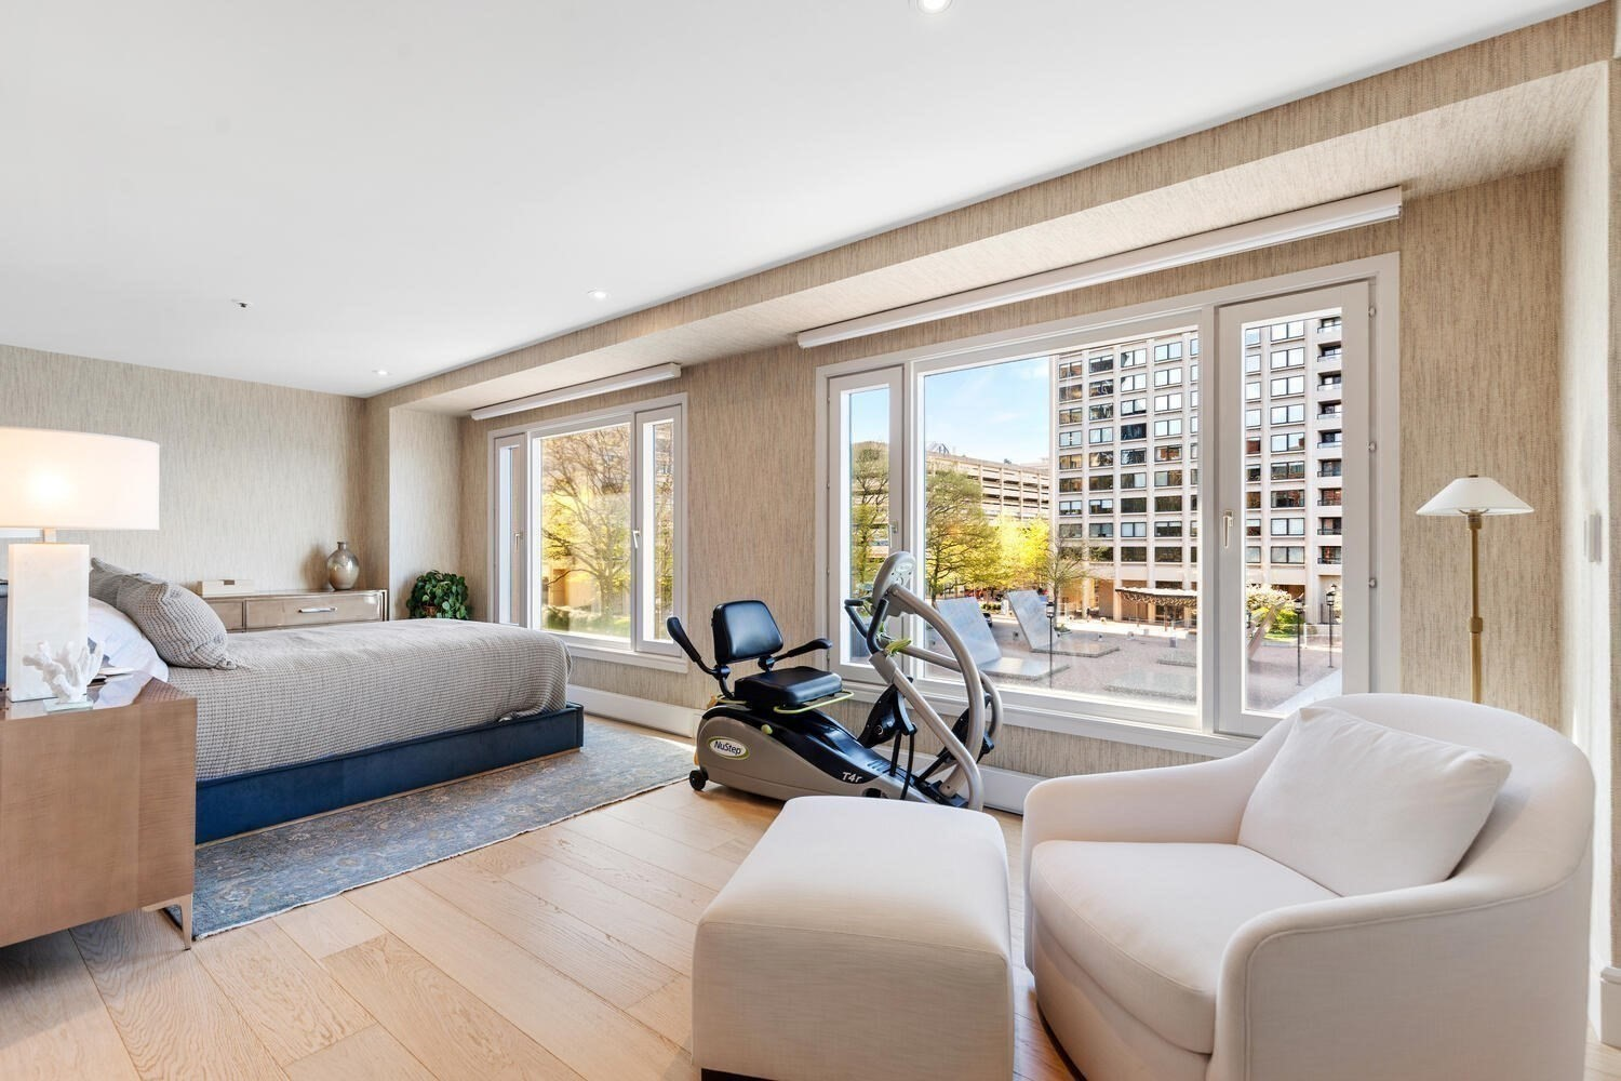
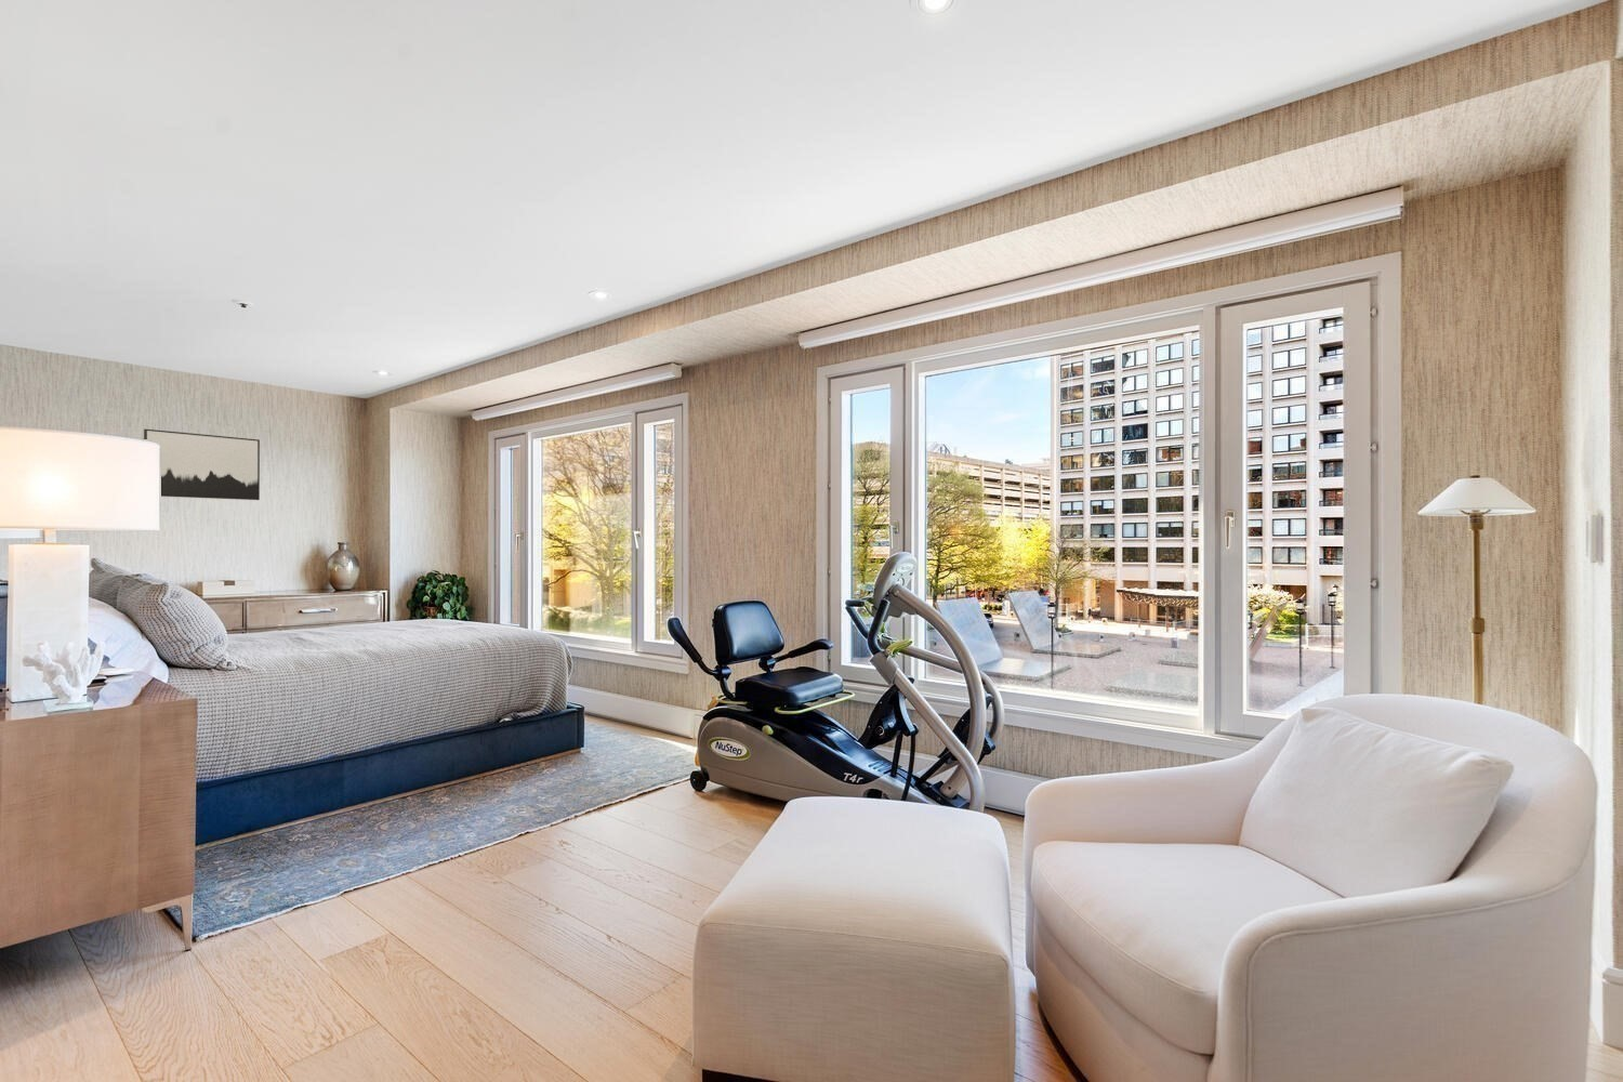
+ wall art [142,429,261,501]
